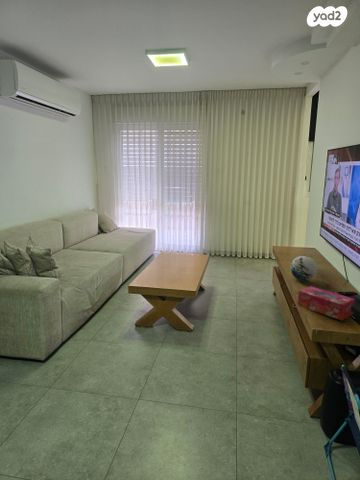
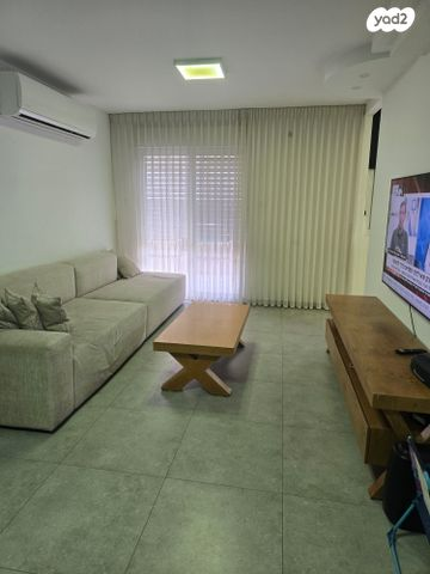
- decorative orb [290,255,318,282]
- tissue box [297,285,356,321]
